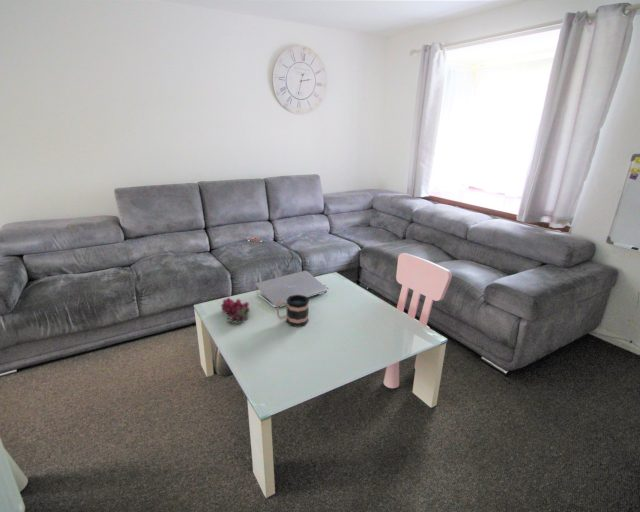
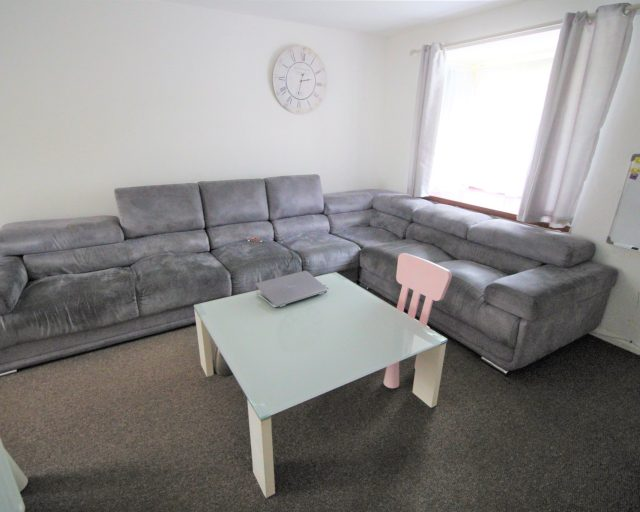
- grapes [220,297,251,325]
- mug [275,294,310,328]
